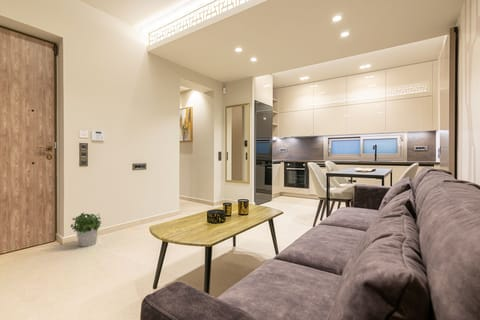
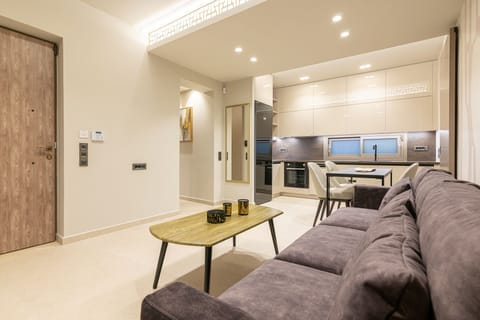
- potted plant [70,212,102,248]
